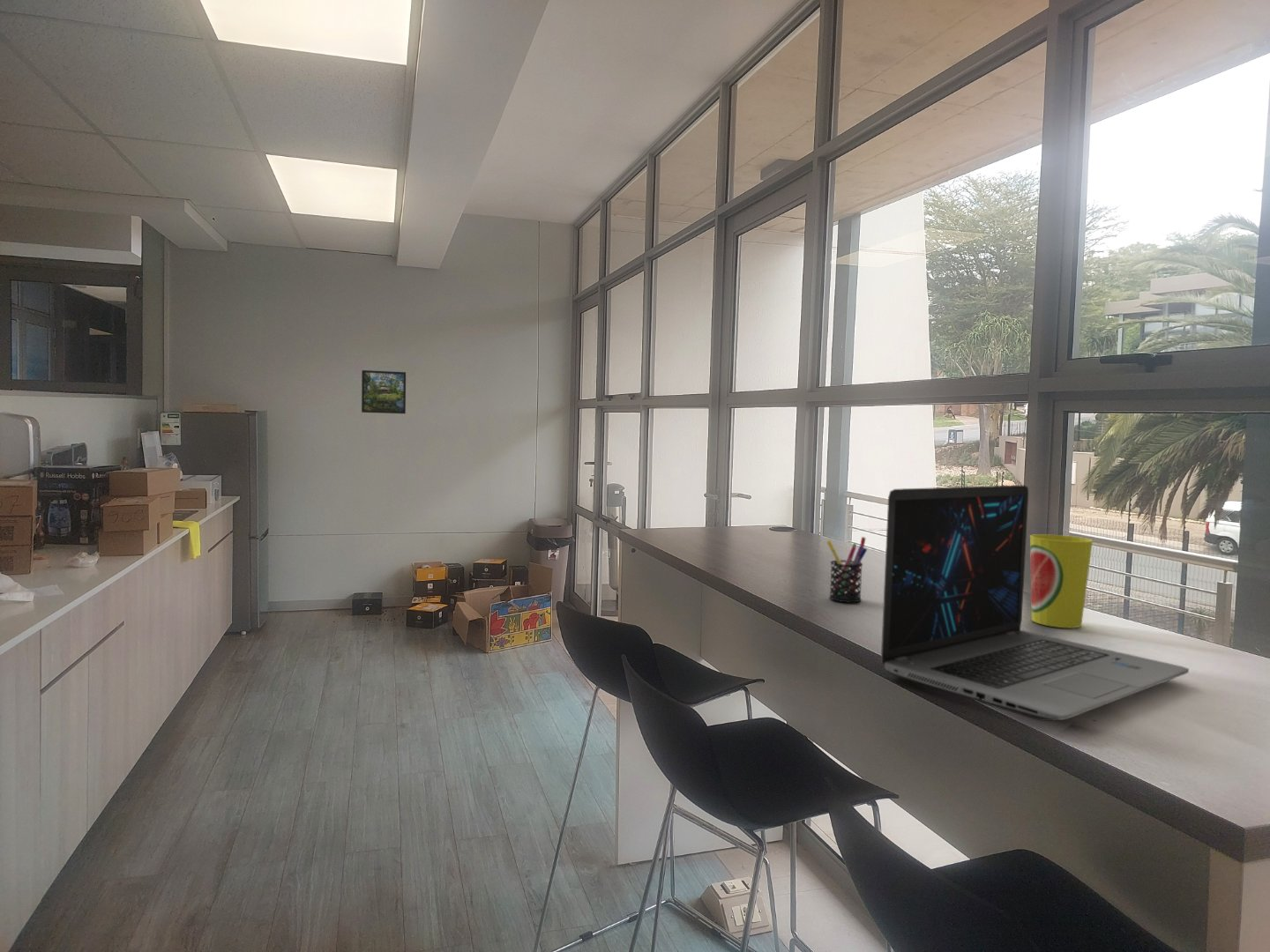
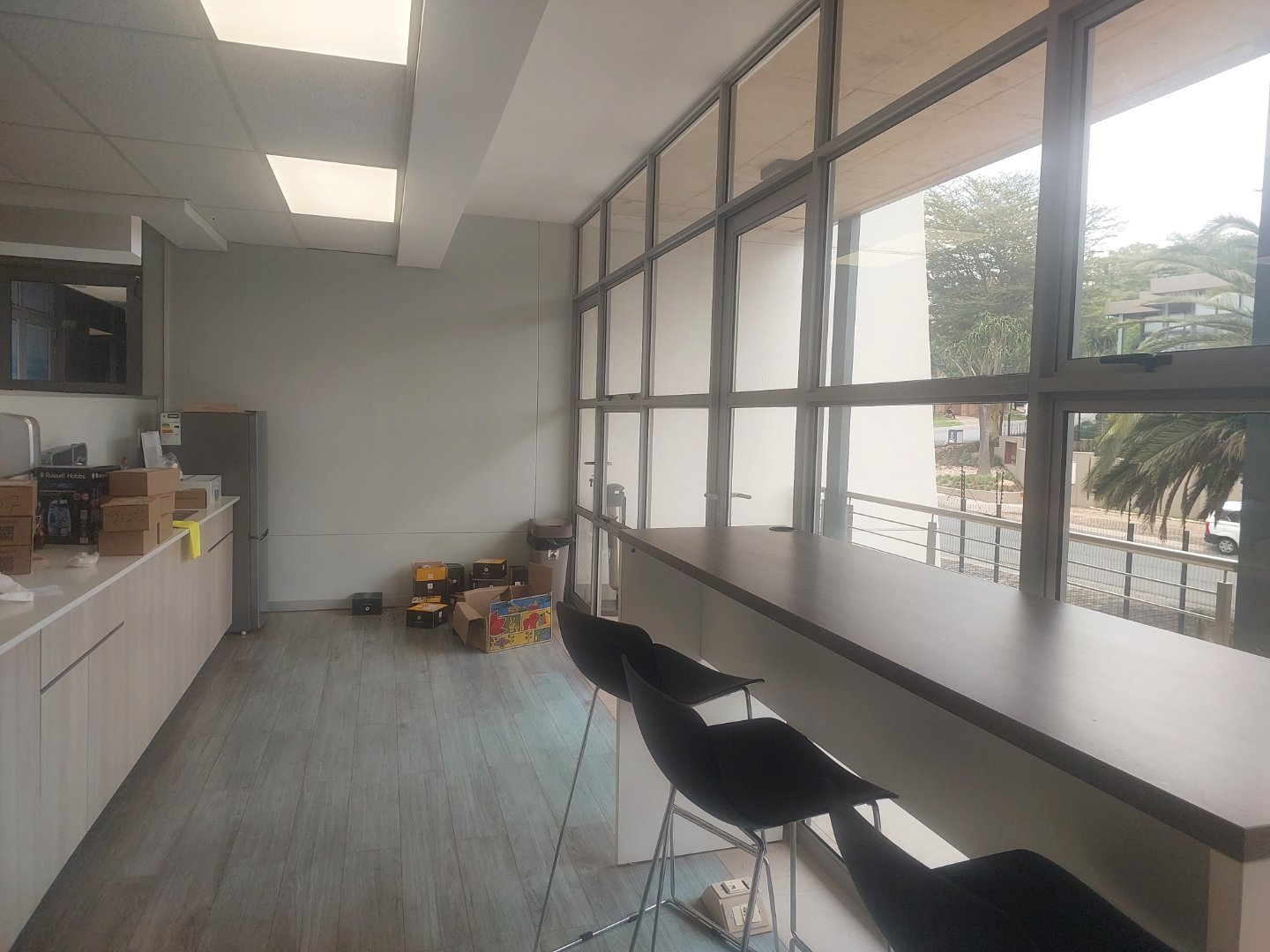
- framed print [361,369,407,414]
- pen holder [826,536,868,603]
- laptop [880,485,1190,722]
- cup [1029,533,1094,628]
